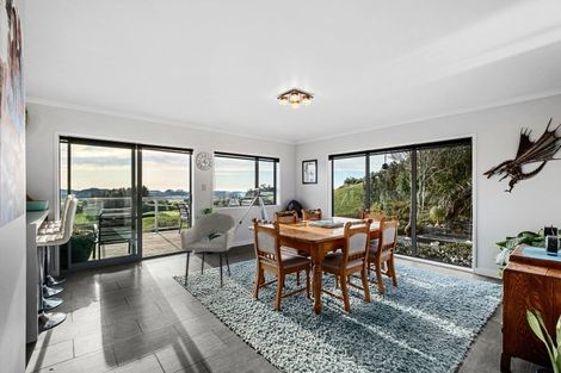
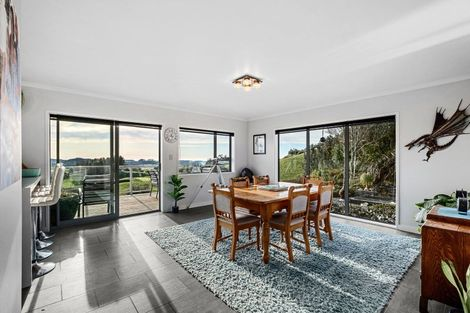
- armchair [179,211,238,288]
